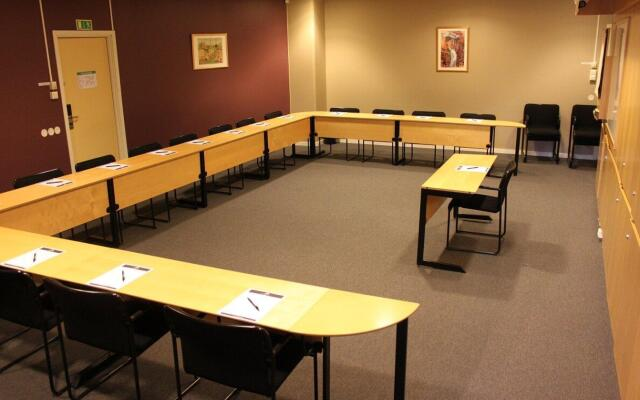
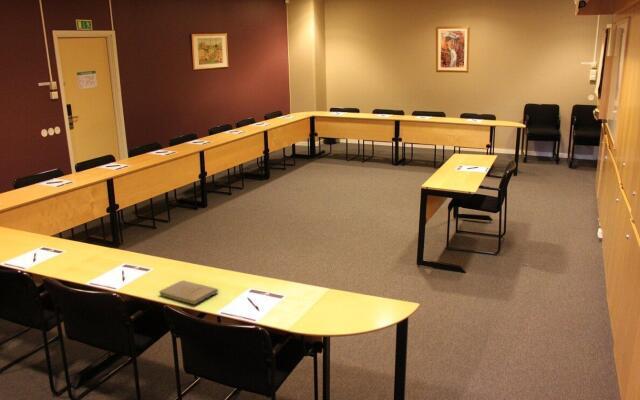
+ book [158,279,219,305]
